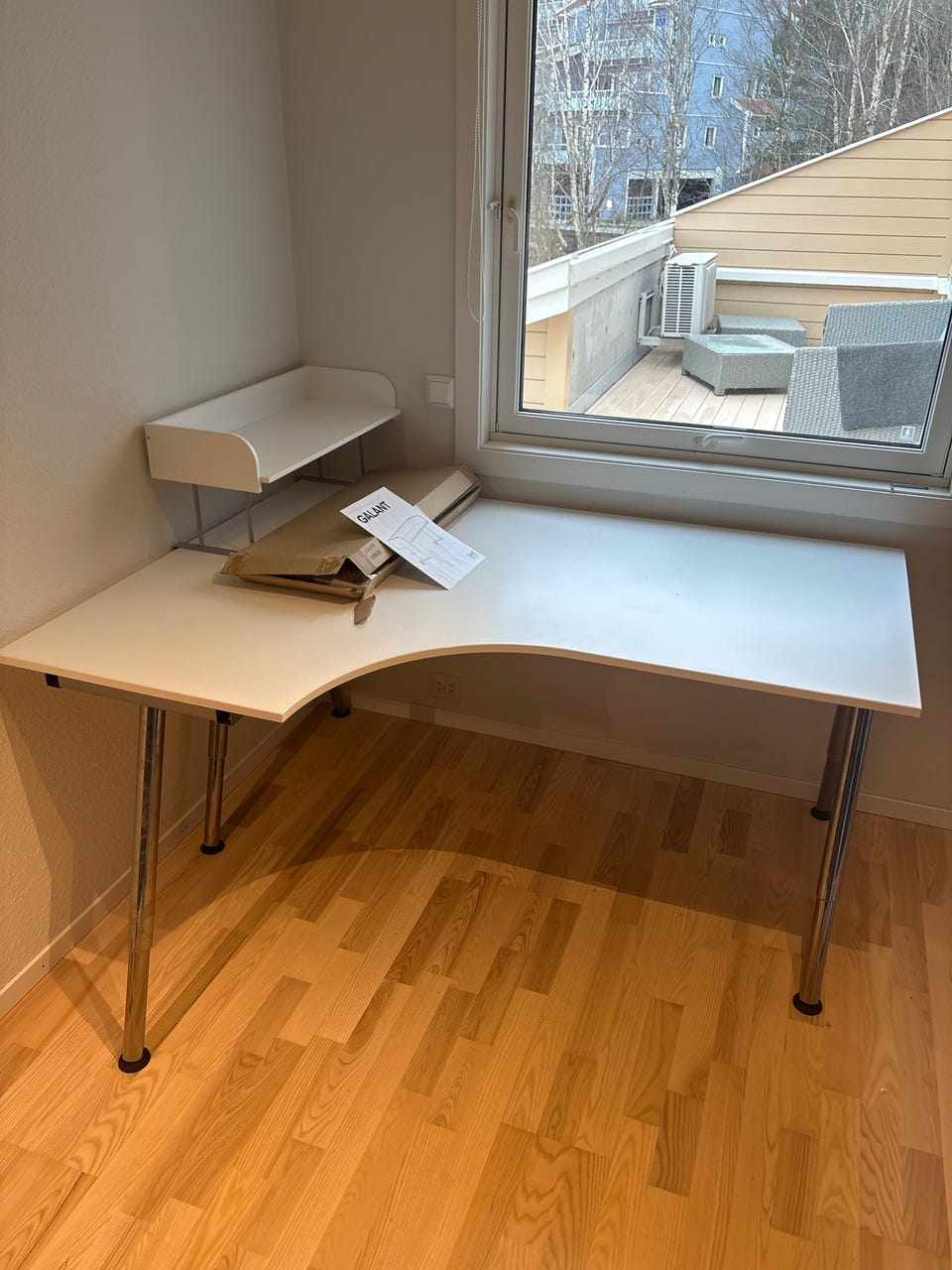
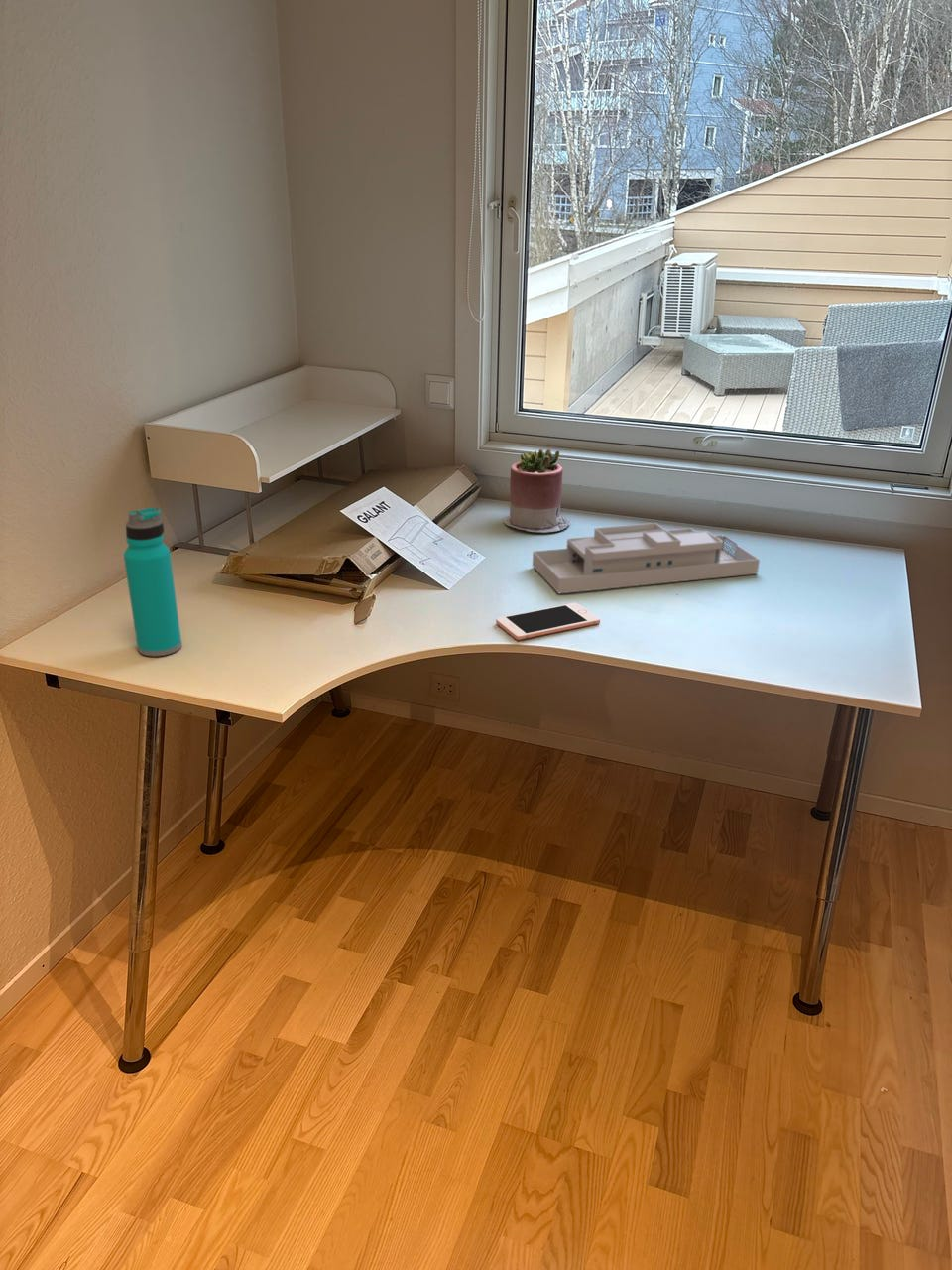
+ cell phone [495,602,601,641]
+ succulent planter [503,447,571,534]
+ water bottle [123,506,182,658]
+ desk organizer [532,522,761,594]
